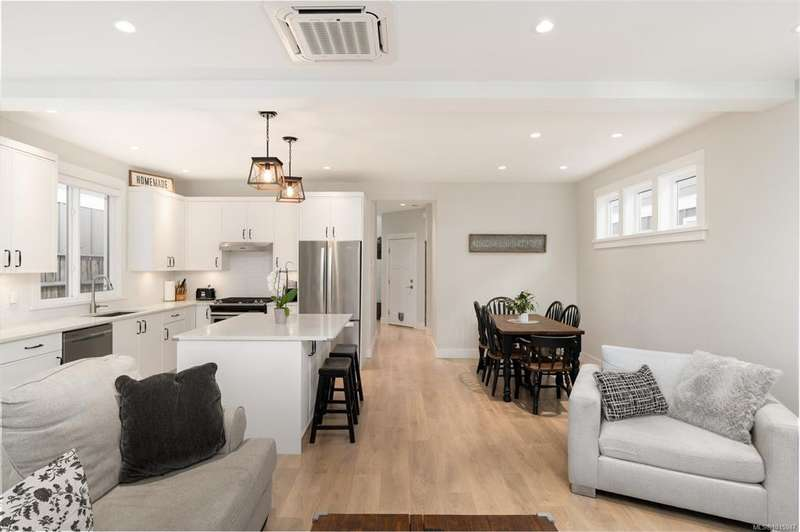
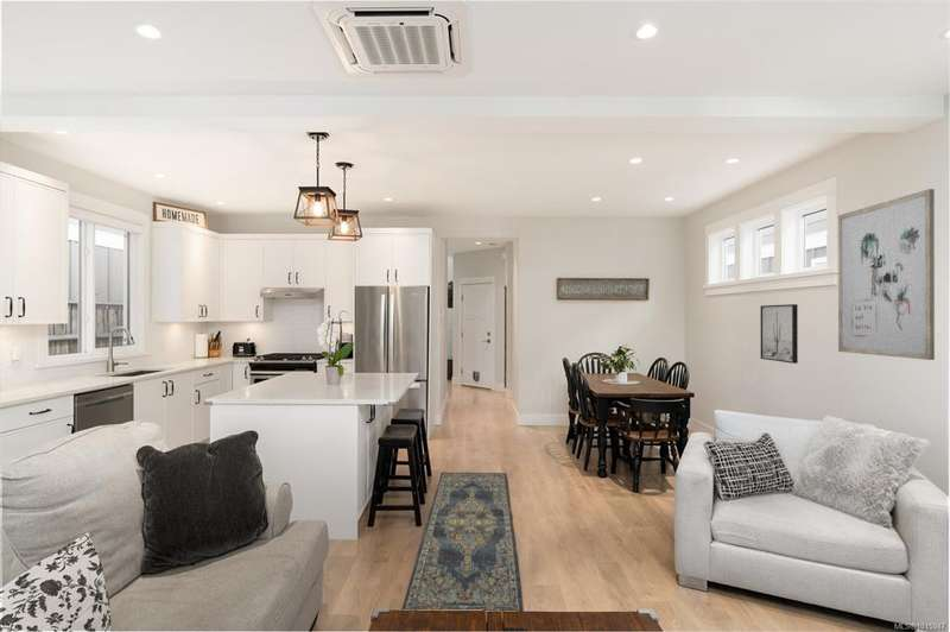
+ wall art [837,188,936,361]
+ rug [400,472,525,613]
+ wall art [759,303,799,365]
